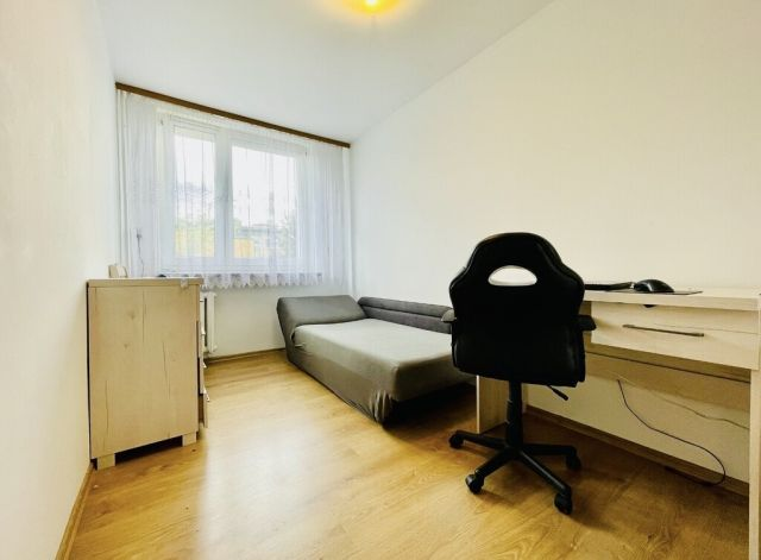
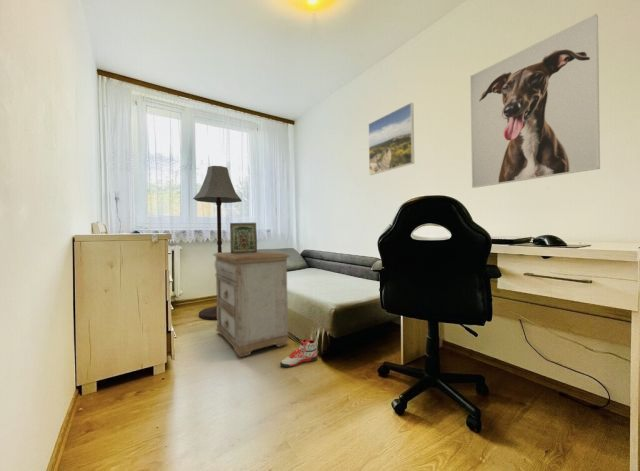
+ nightstand [213,250,291,358]
+ sneaker [279,338,318,368]
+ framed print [367,102,415,176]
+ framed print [469,13,601,189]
+ decorative tile [229,222,258,254]
+ floor lamp [192,165,243,320]
